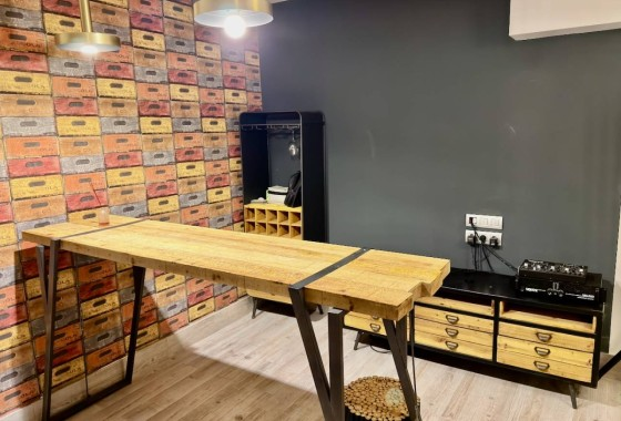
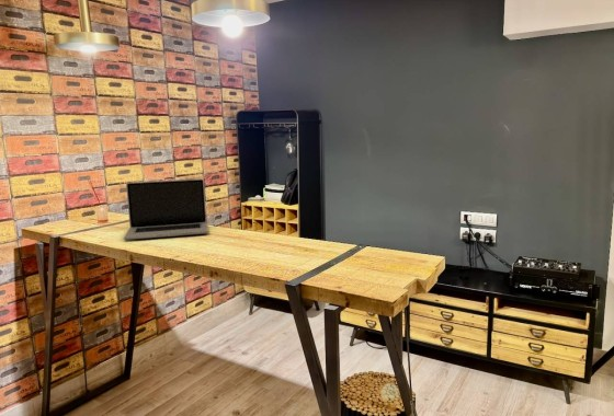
+ laptop [123,177,209,241]
